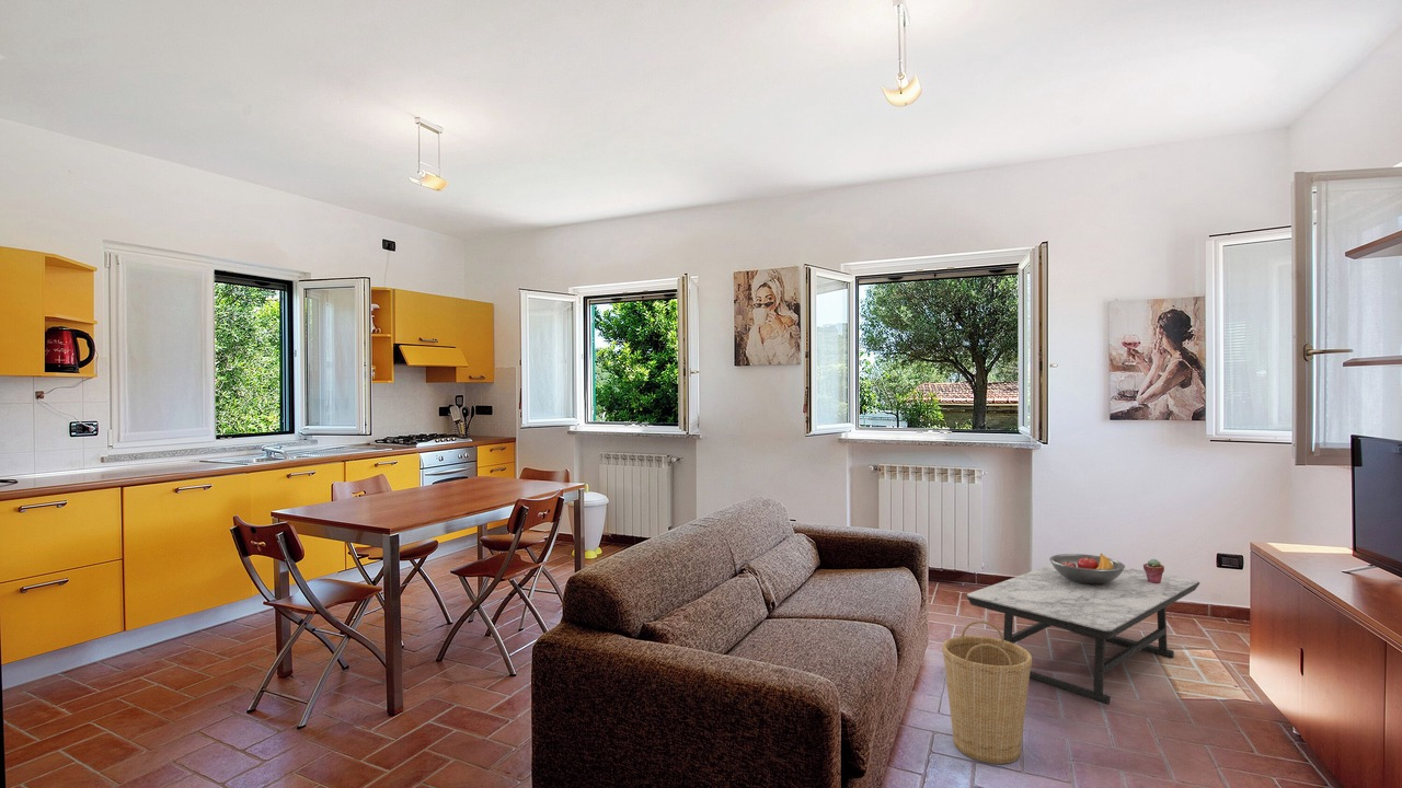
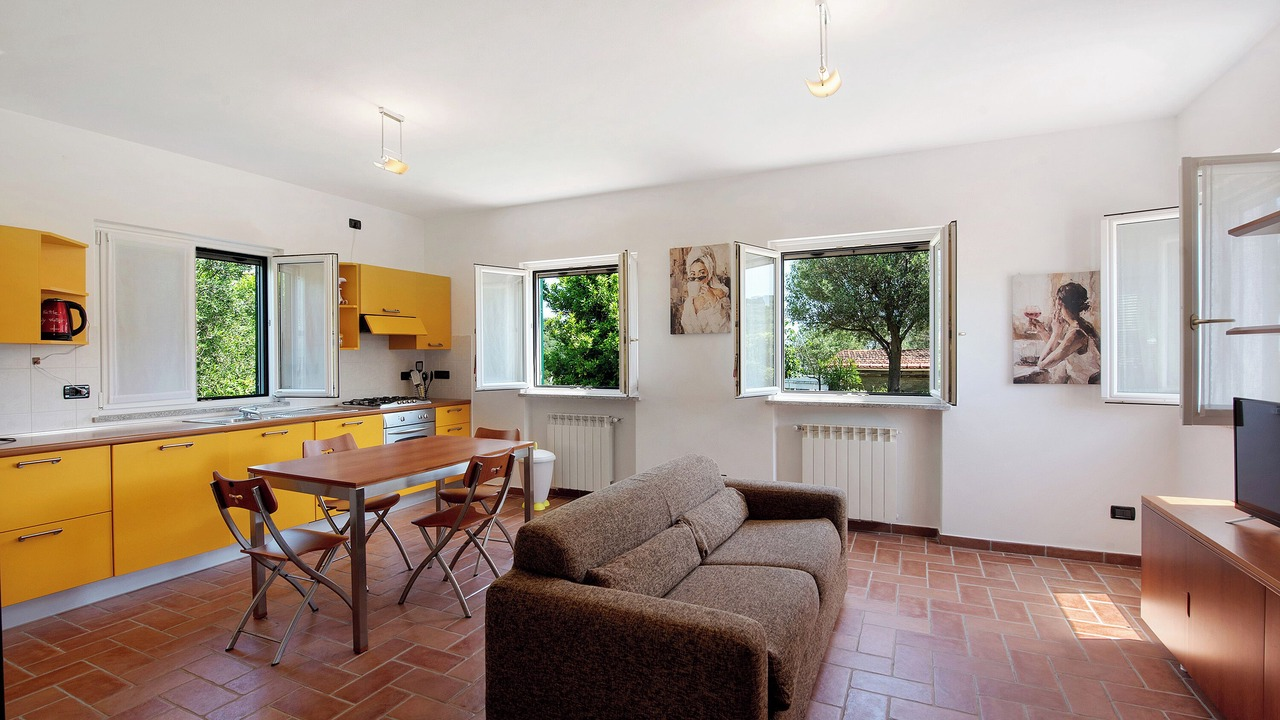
- potted succulent [1142,558,1165,583]
- basket [941,619,1033,765]
- coffee table [965,564,1200,706]
- fruit bowl [1048,553,1126,584]
